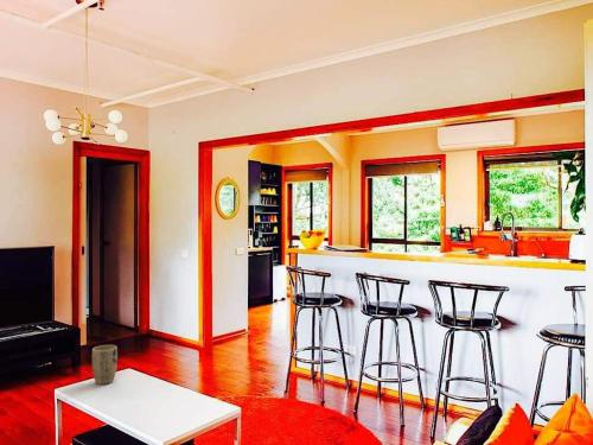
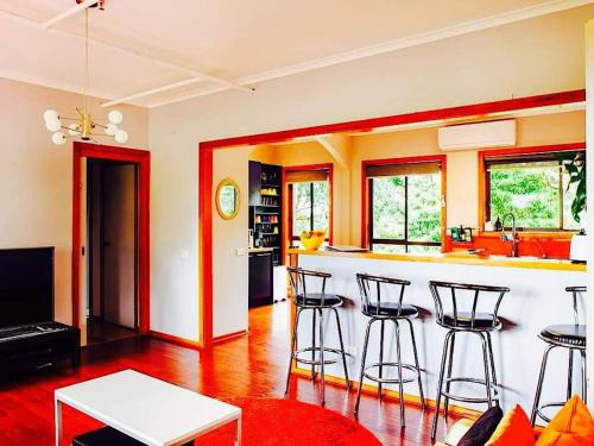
- plant pot [91,344,119,386]
